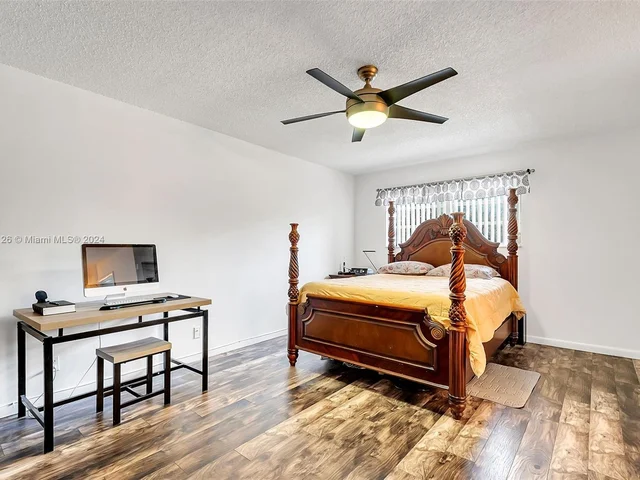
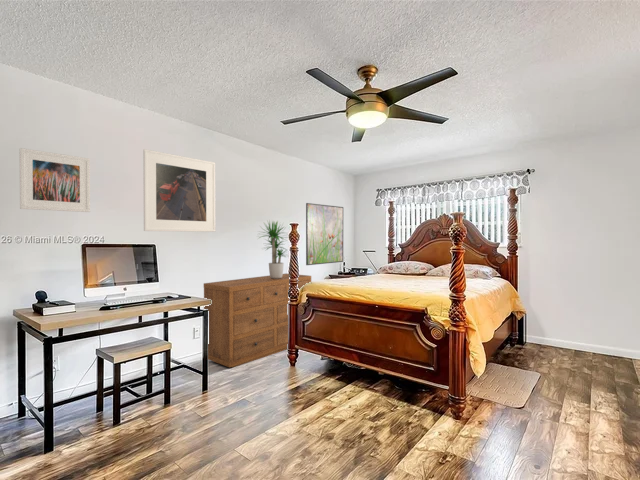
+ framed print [142,148,216,233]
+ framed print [18,147,91,213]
+ dresser [203,273,312,369]
+ potted plant [257,219,290,279]
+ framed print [305,202,344,266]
